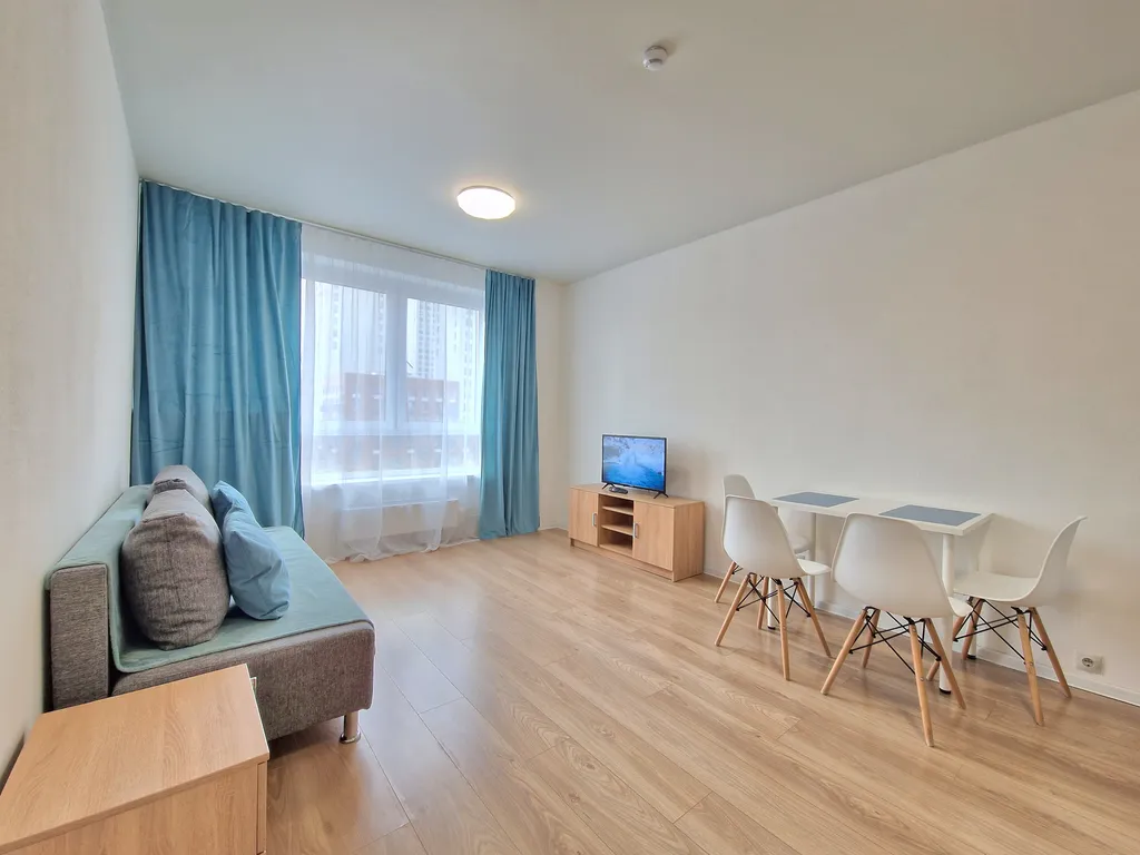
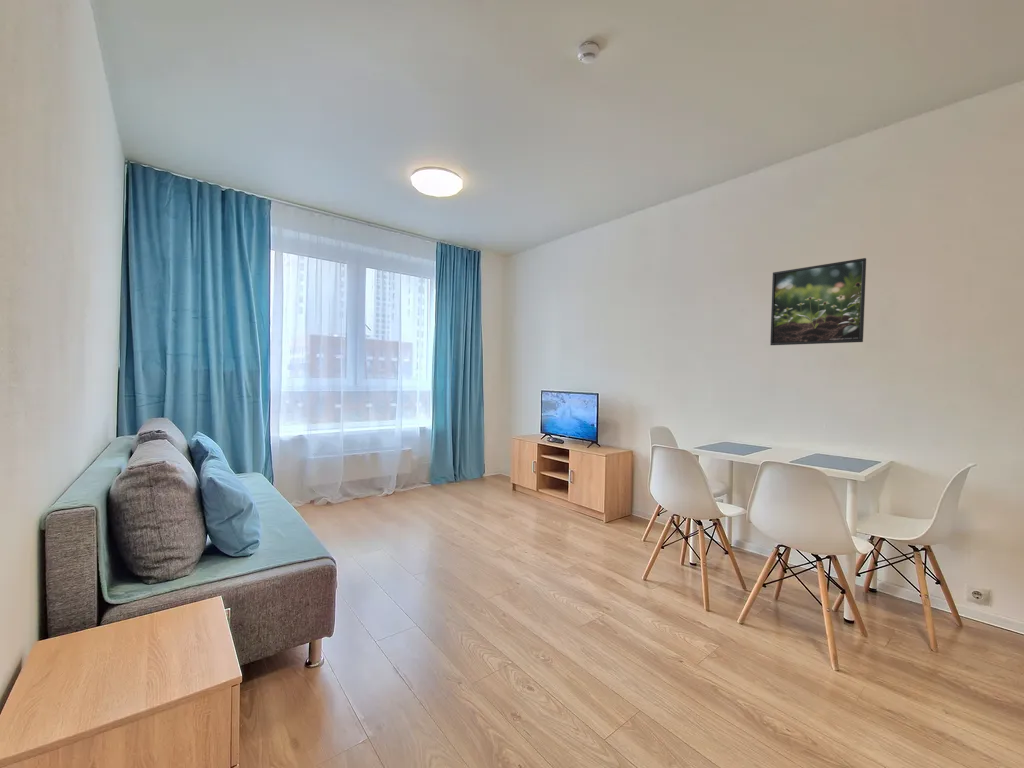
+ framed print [769,257,867,346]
